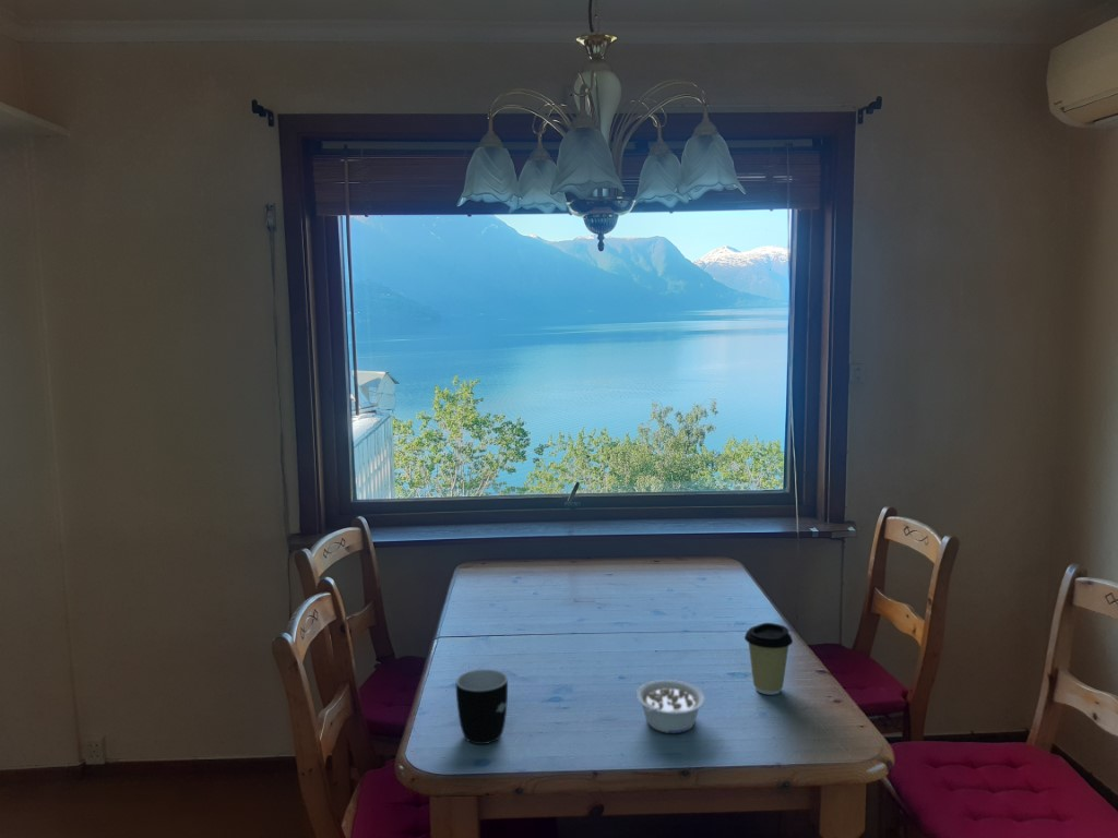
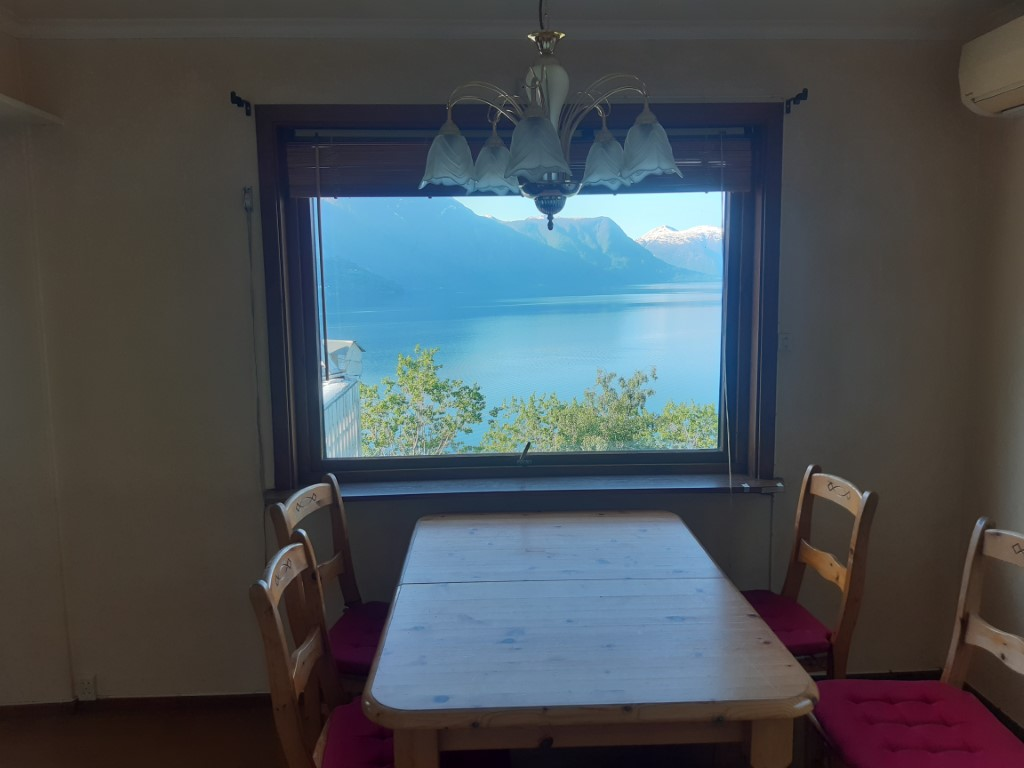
- mug [455,669,509,745]
- coffee cup [744,622,794,696]
- legume [635,679,706,734]
